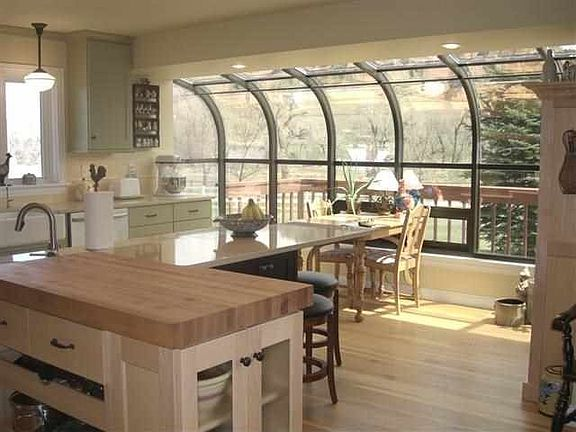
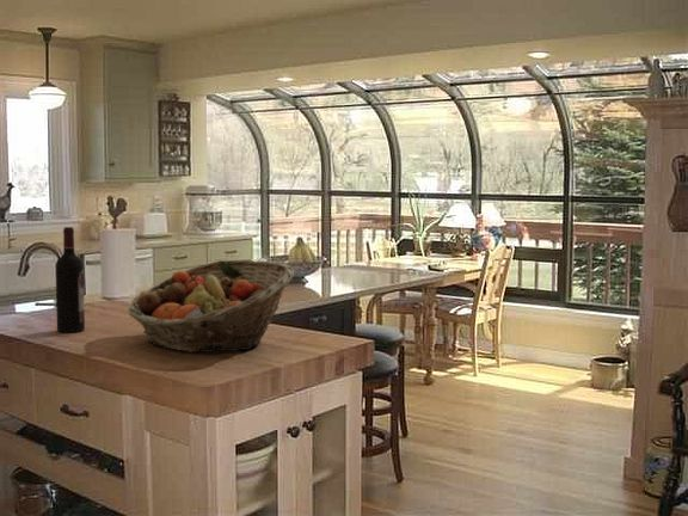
+ wine bottle [55,226,86,333]
+ fruit basket [127,259,295,354]
